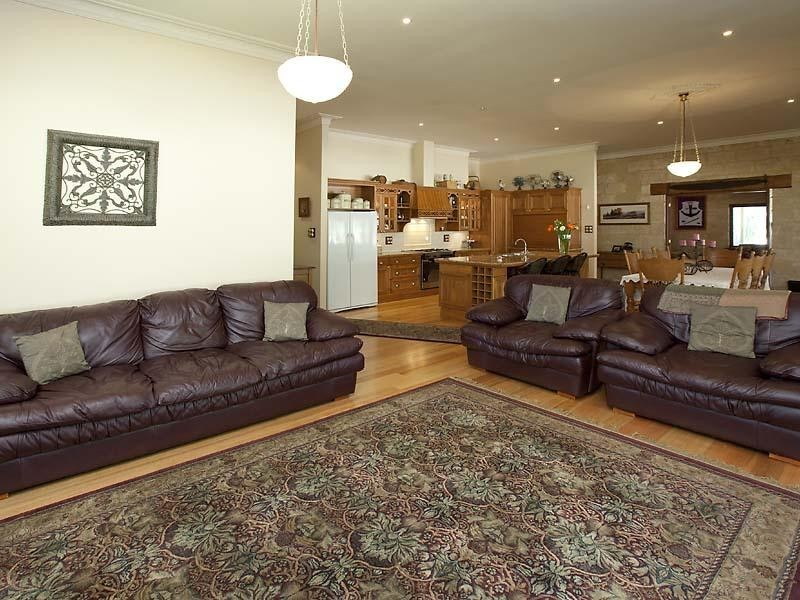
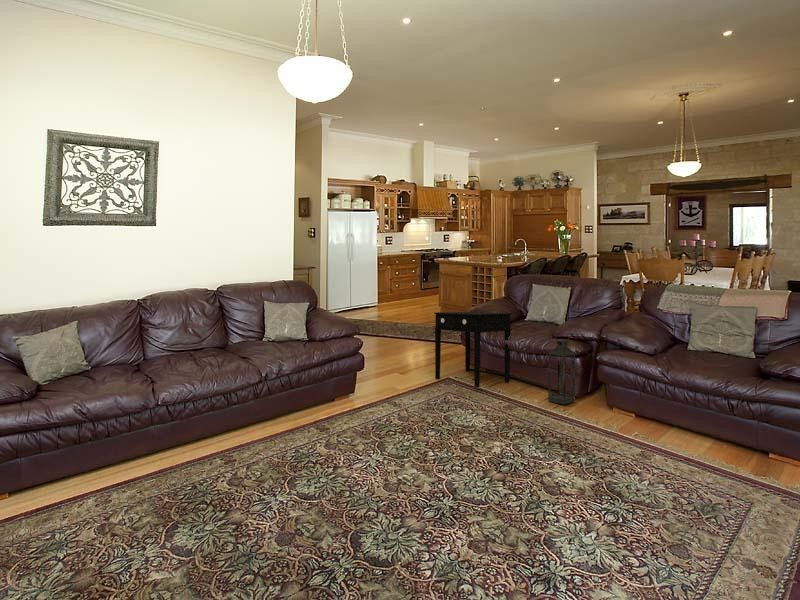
+ side table [433,311,513,388]
+ lantern [547,328,576,405]
